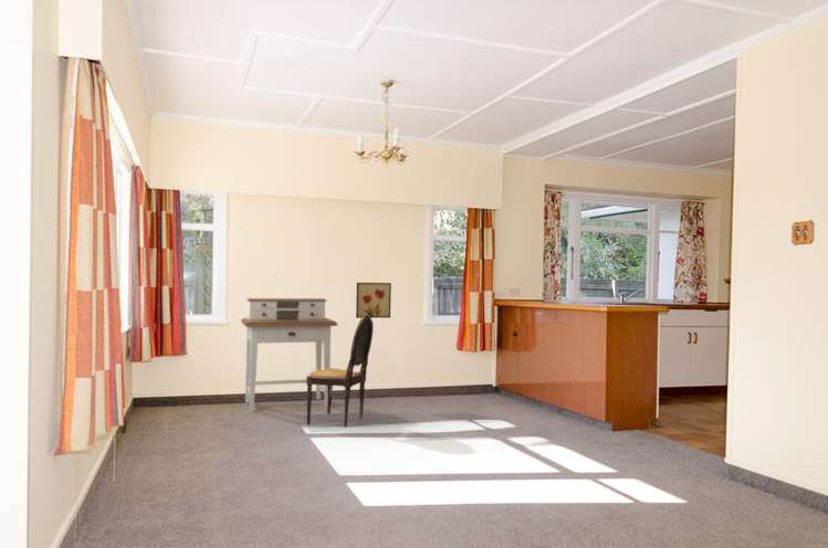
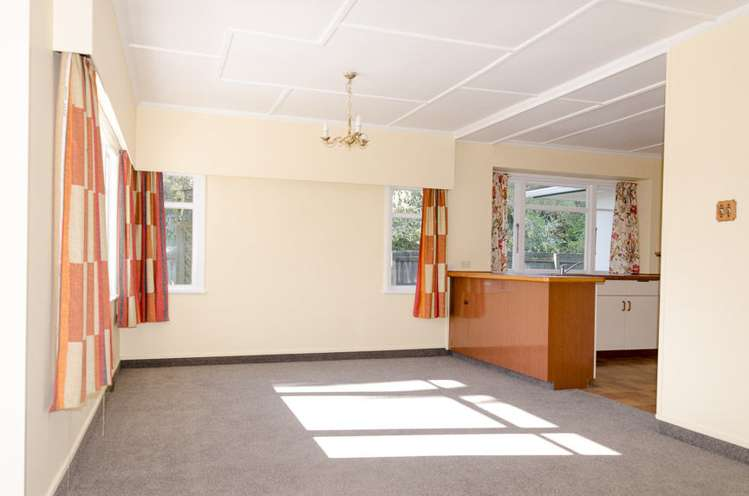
- wall art [355,282,392,319]
- desk [240,297,338,413]
- dining chair [305,314,375,428]
